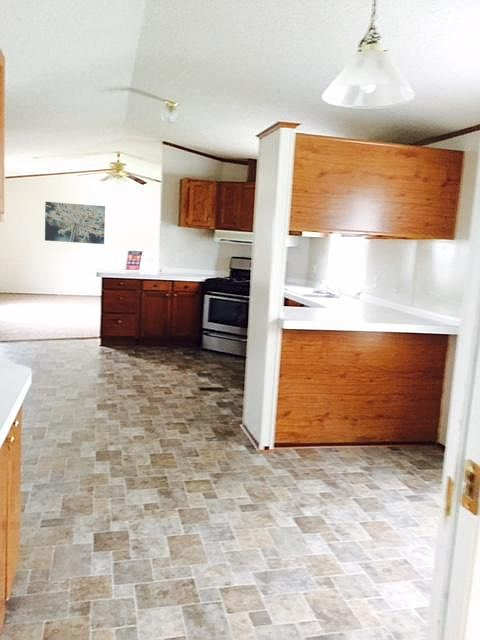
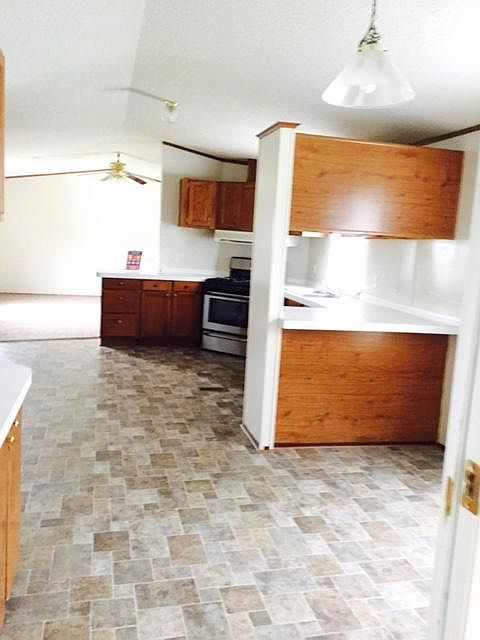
- wall art [44,201,106,245]
